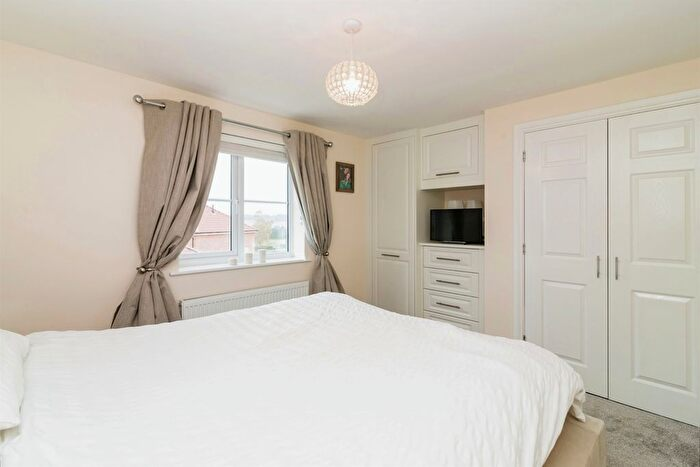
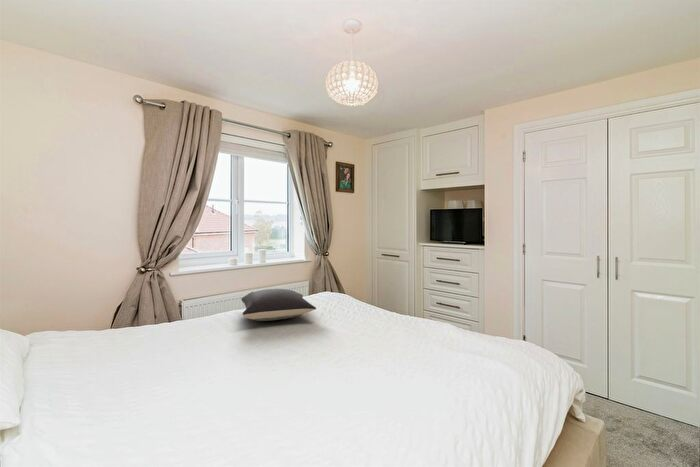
+ pillow [240,288,317,322]
